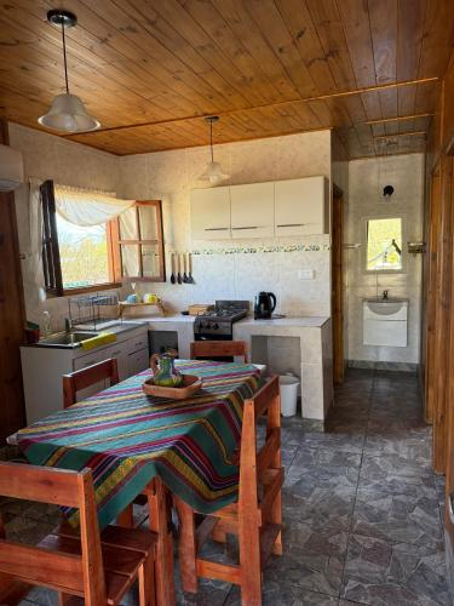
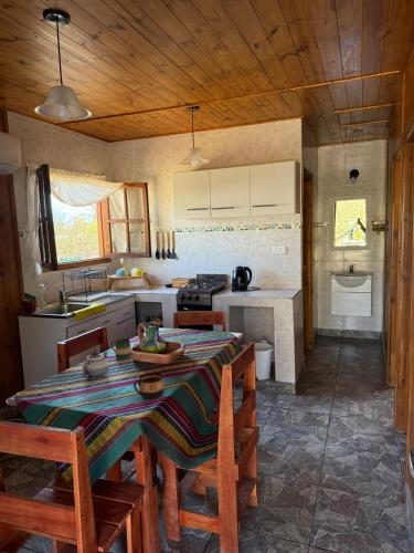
+ cup [132,371,164,399]
+ mug [109,337,132,362]
+ teapot [81,349,109,380]
